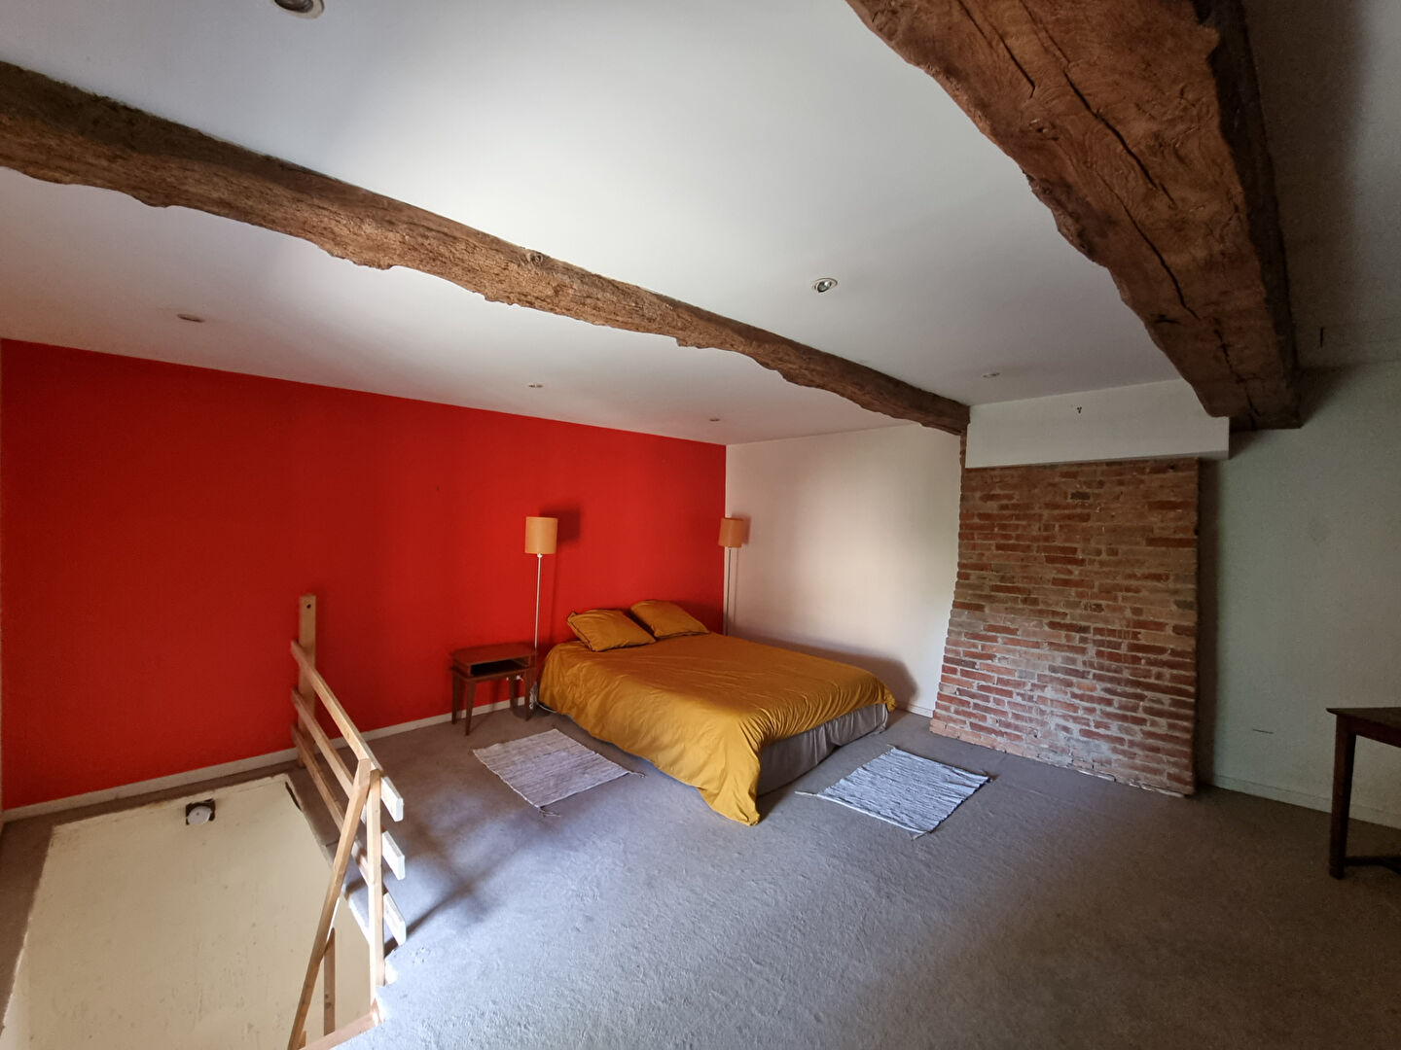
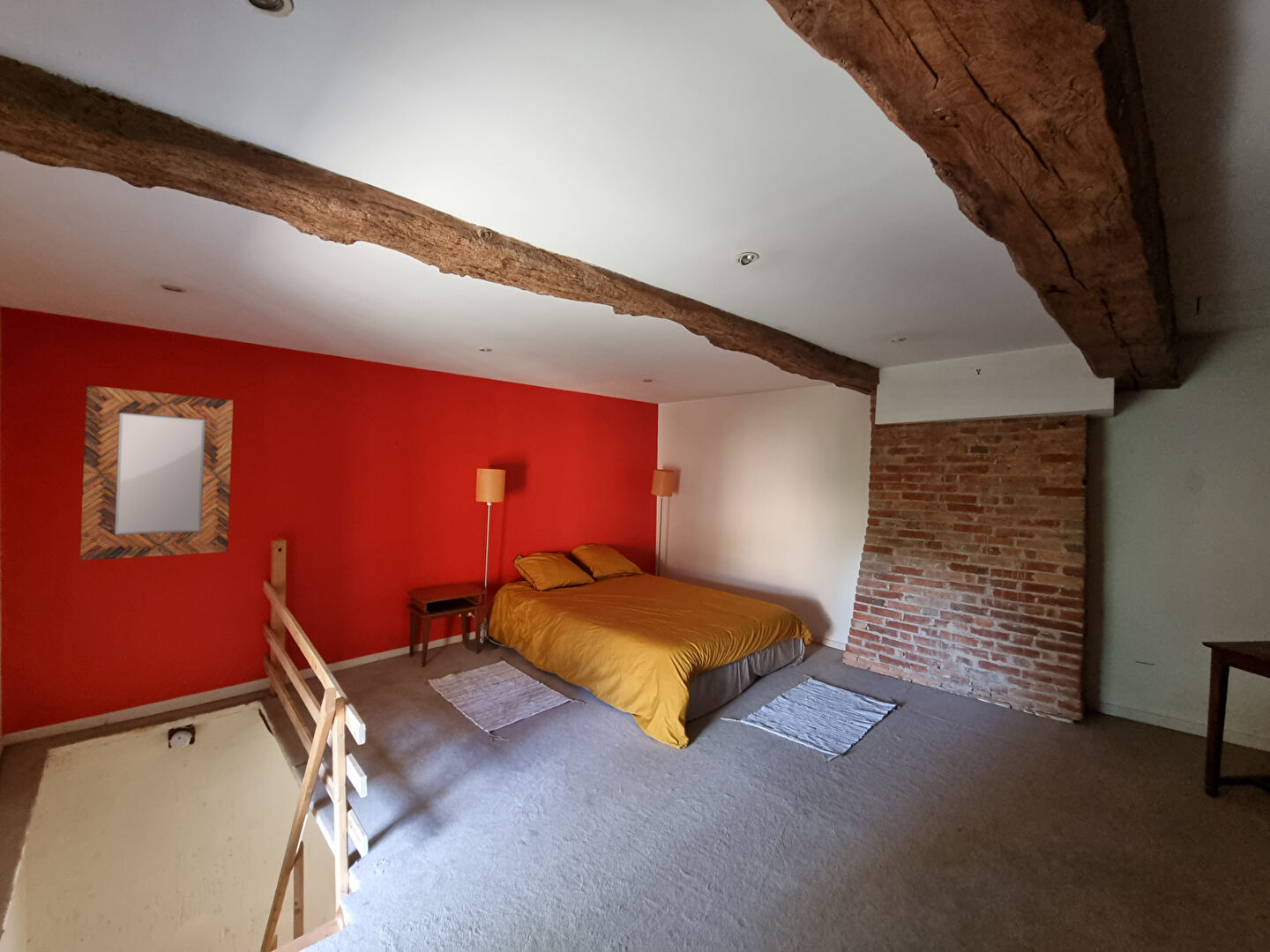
+ home mirror [79,384,235,562]
